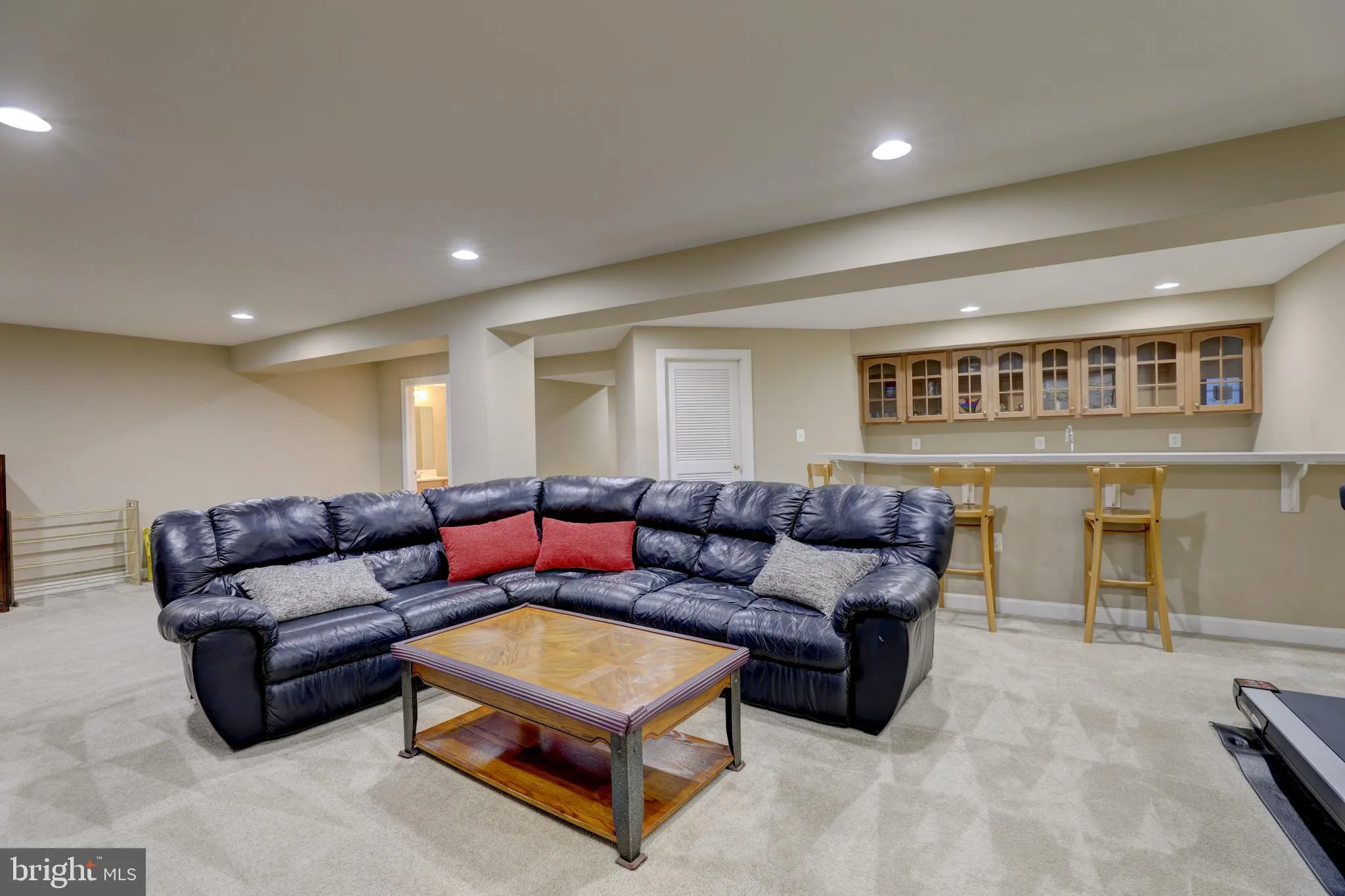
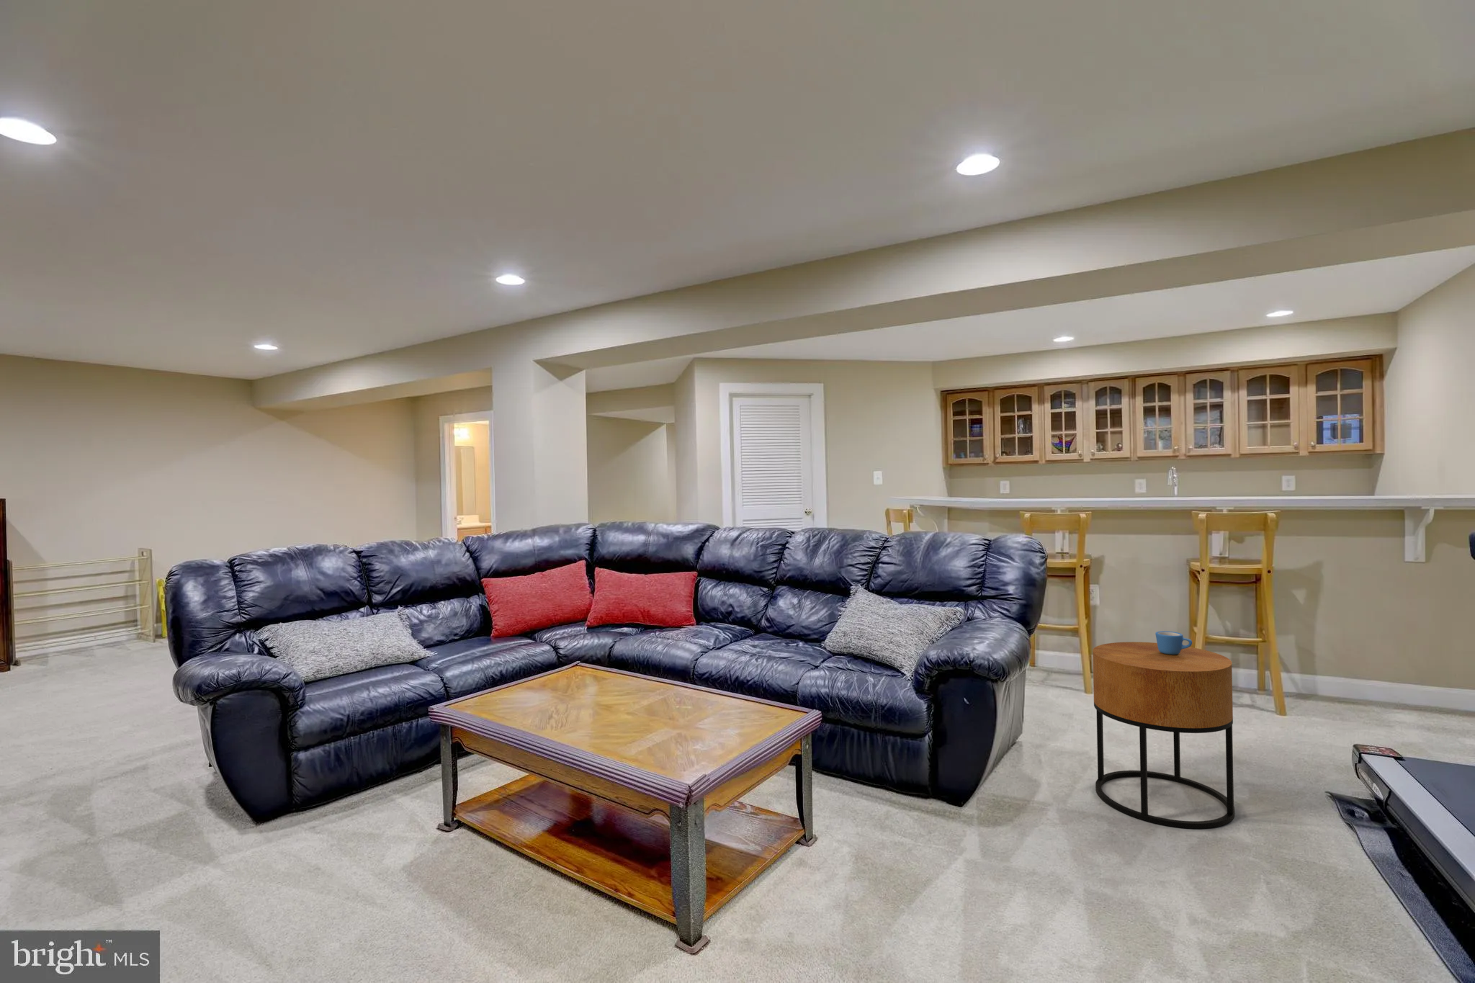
+ mug [1155,630,1193,655]
+ side table [1092,641,1235,829]
